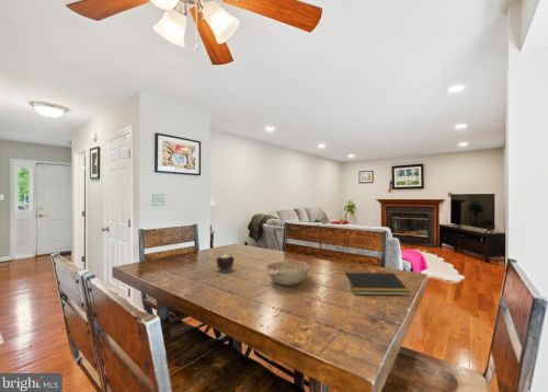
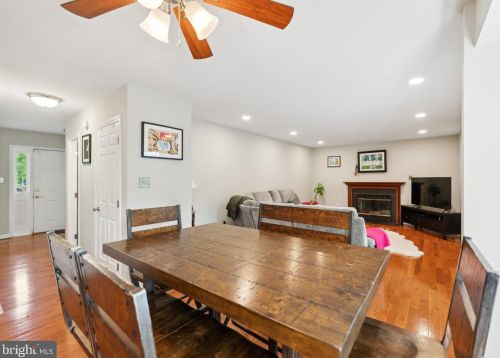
- candle [215,253,236,273]
- decorative bowl [265,261,310,287]
- notepad [343,272,411,297]
